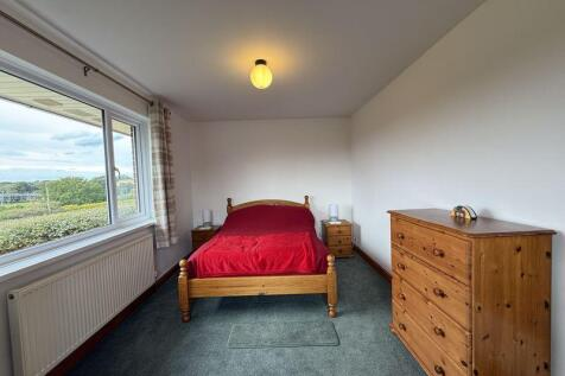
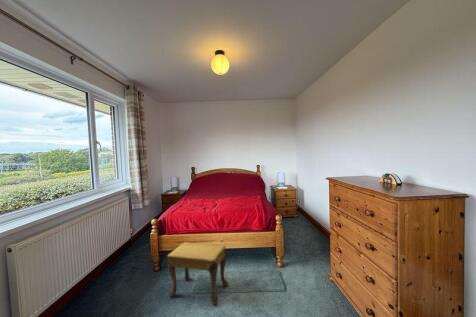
+ footstool [166,241,229,307]
